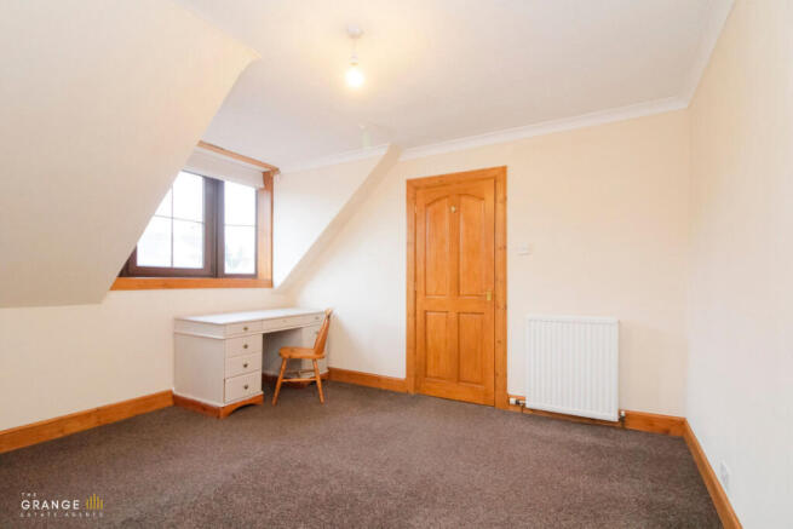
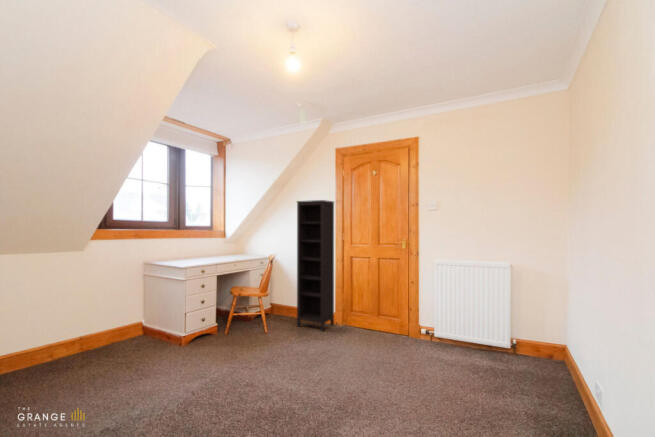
+ bookcase [295,199,335,333]
